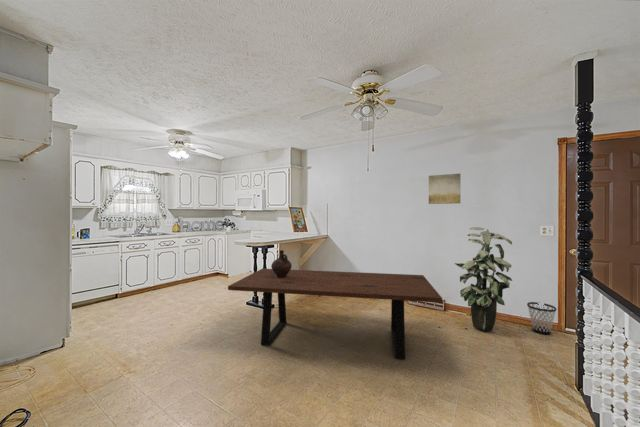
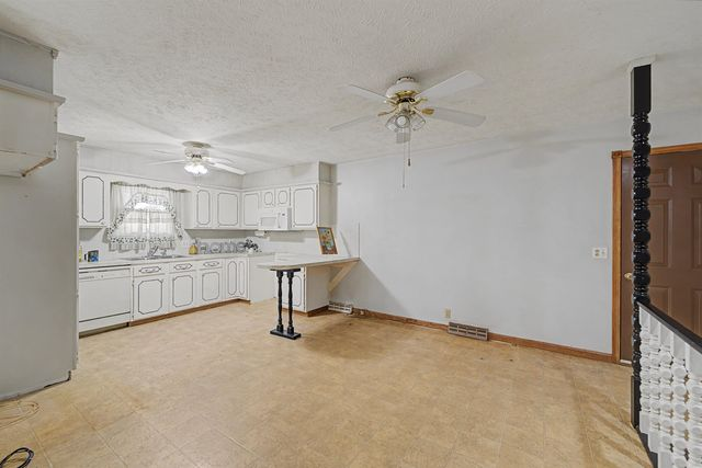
- ceramic jug [270,249,293,278]
- wastebasket [526,301,557,335]
- wall art [428,172,462,205]
- dining table [227,267,443,360]
- indoor plant [454,226,513,332]
